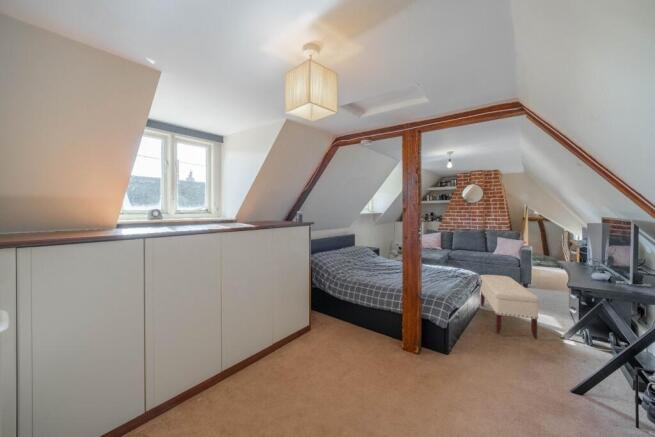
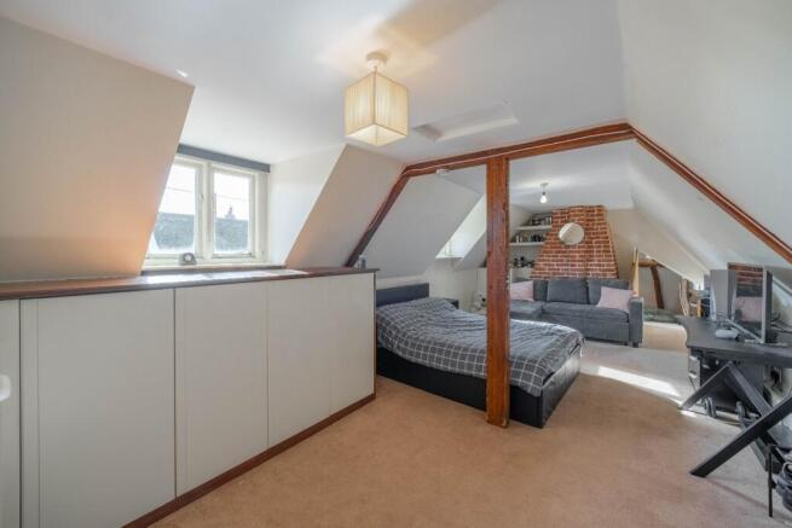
- bench [479,274,540,340]
